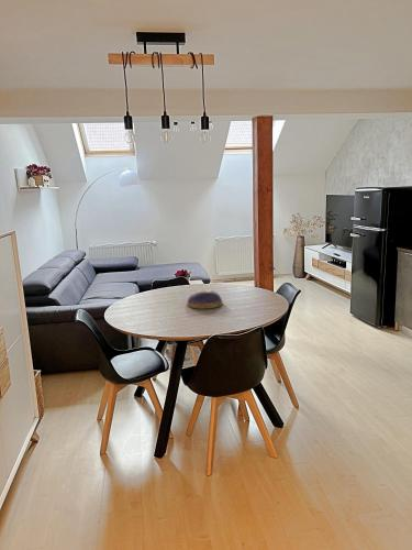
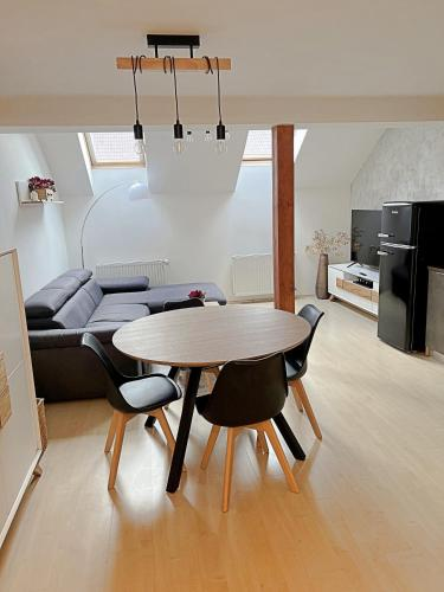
- decorative bowl [186,288,224,310]
